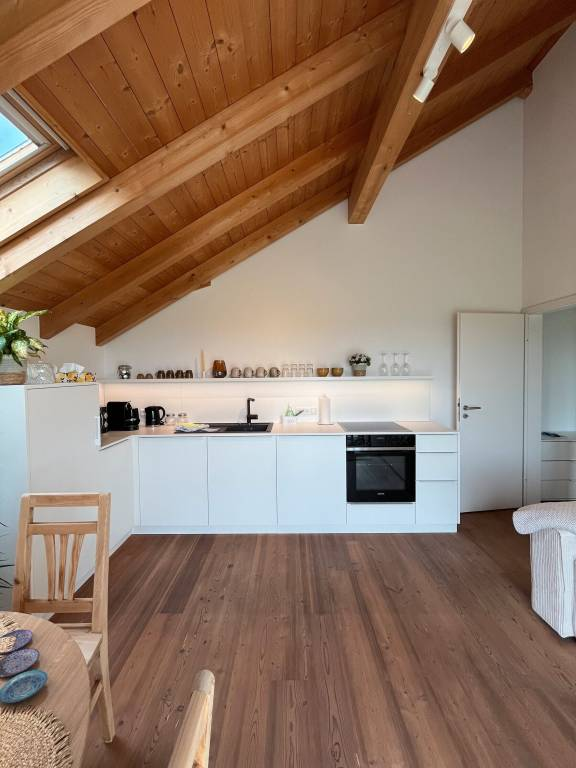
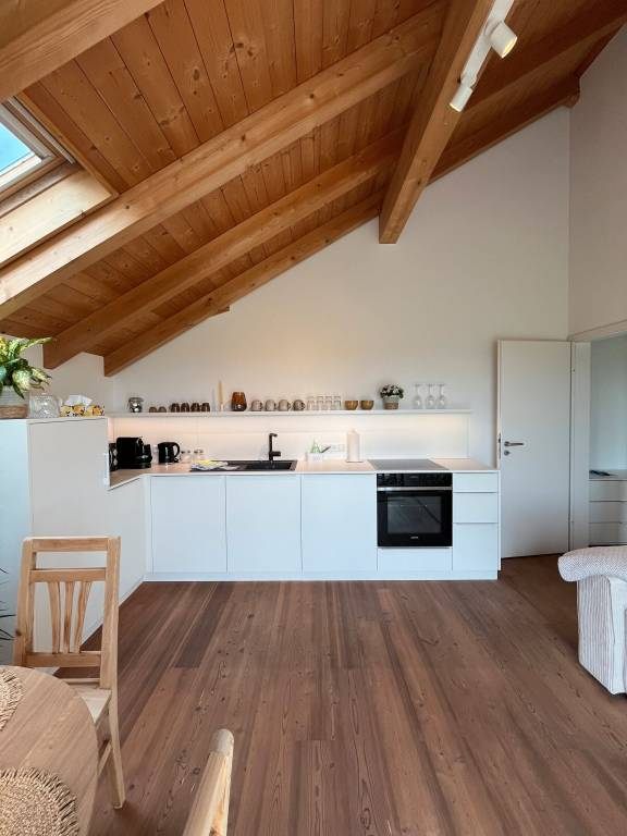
- plate [0,629,48,704]
